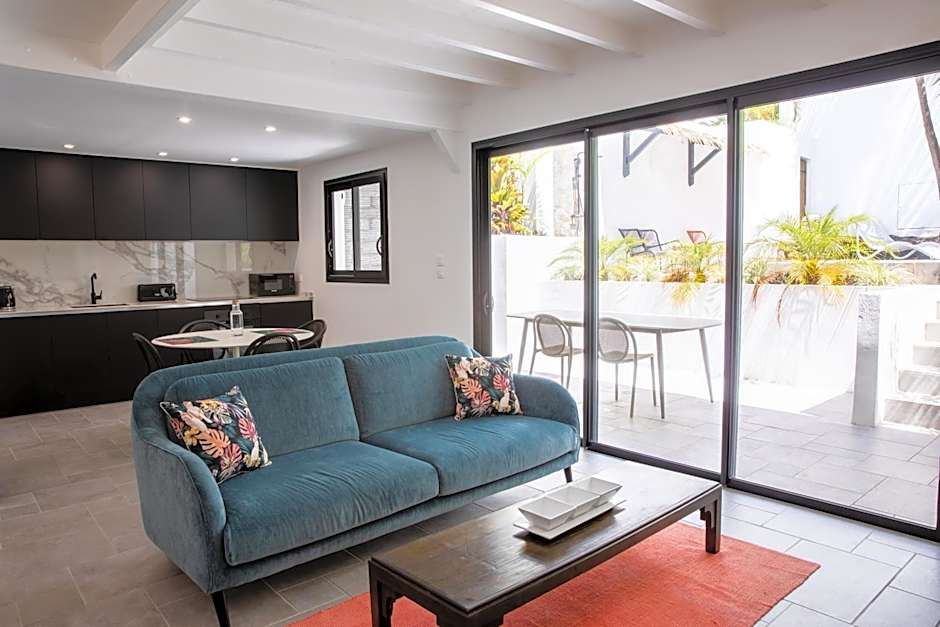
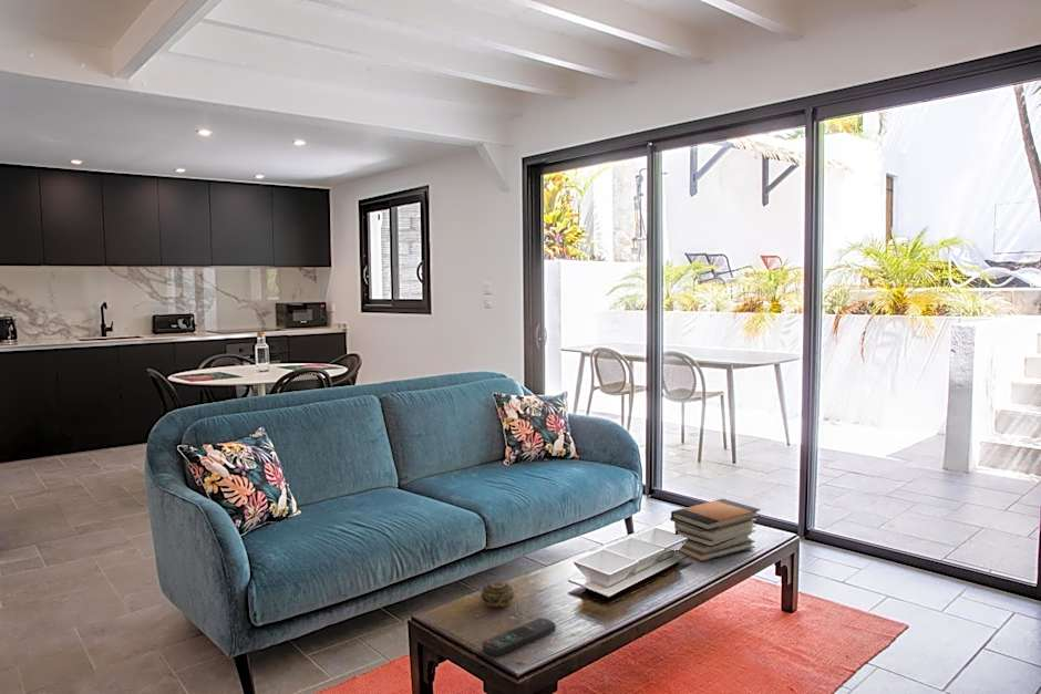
+ remote control [482,617,557,656]
+ book stack [669,498,761,562]
+ decorative ball [480,580,515,608]
